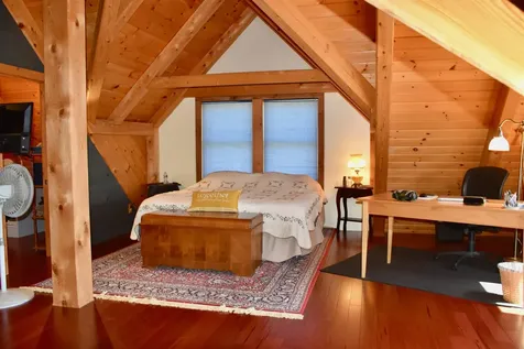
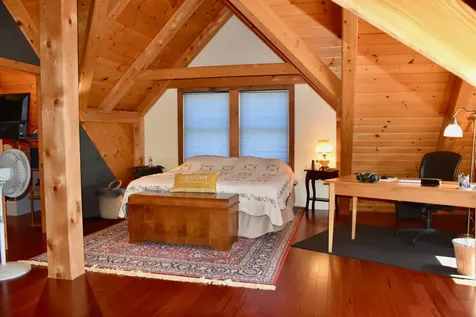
+ laundry hamper [93,179,127,220]
